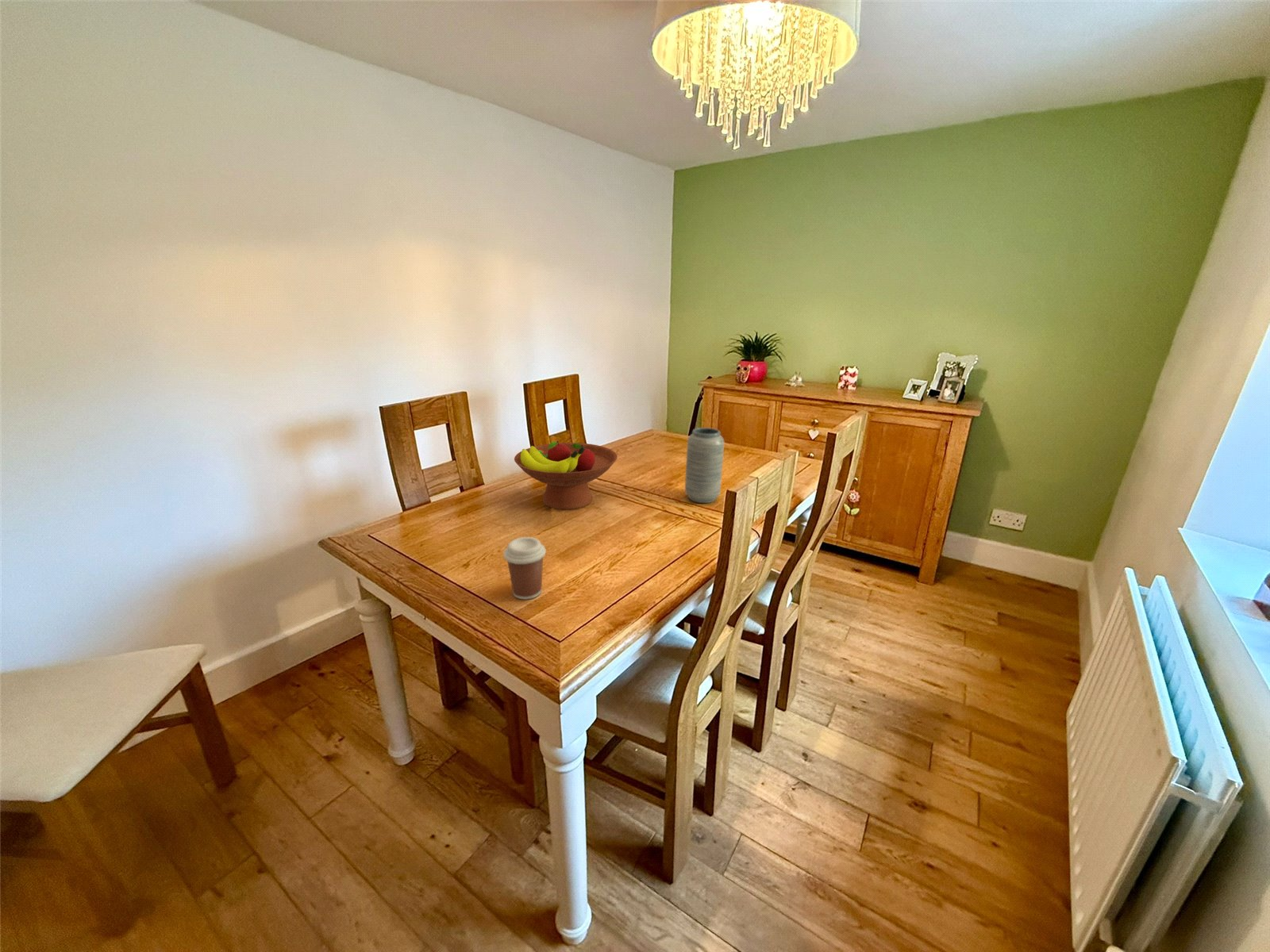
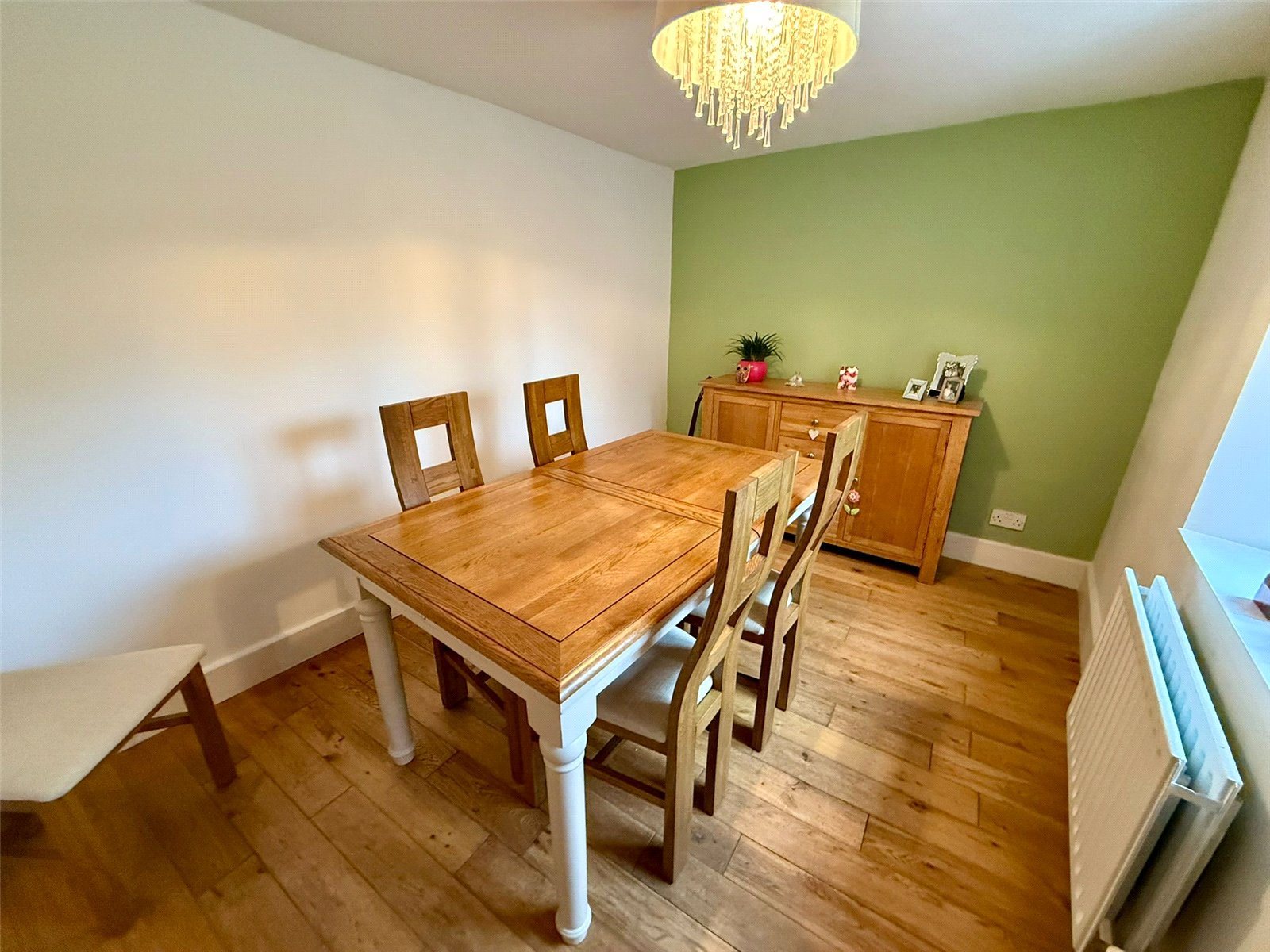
- fruit bowl [514,440,618,511]
- vase [684,427,725,504]
- coffee cup [502,536,547,601]
